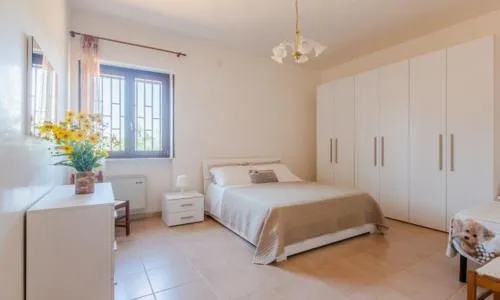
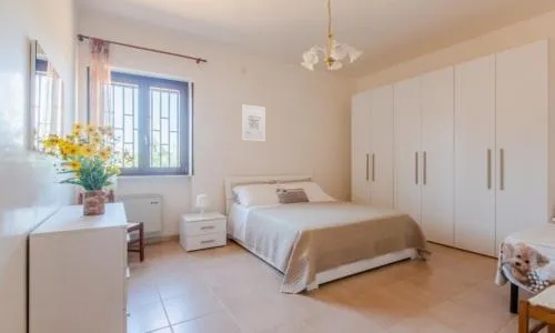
+ wall art [241,103,266,143]
